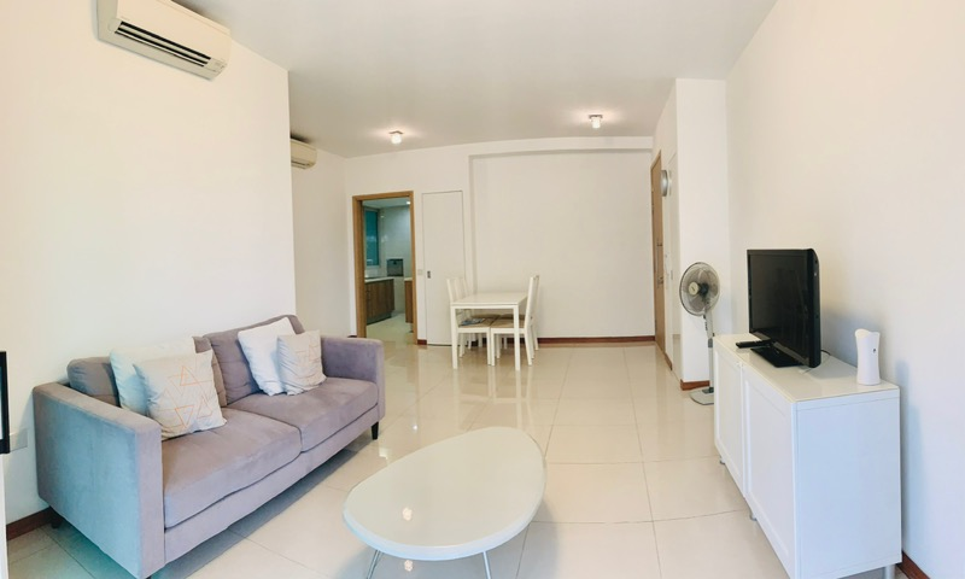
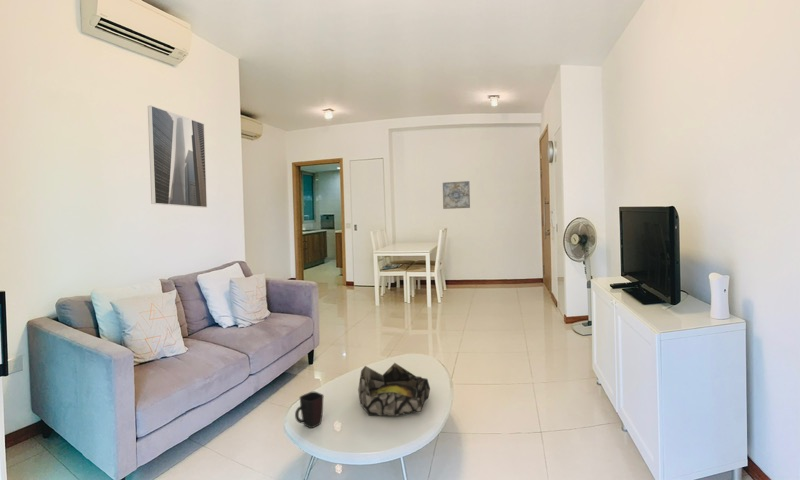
+ mug [294,391,325,429]
+ decorative bowl [357,362,431,417]
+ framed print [147,105,208,209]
+ wall art [442,180,471,210]
